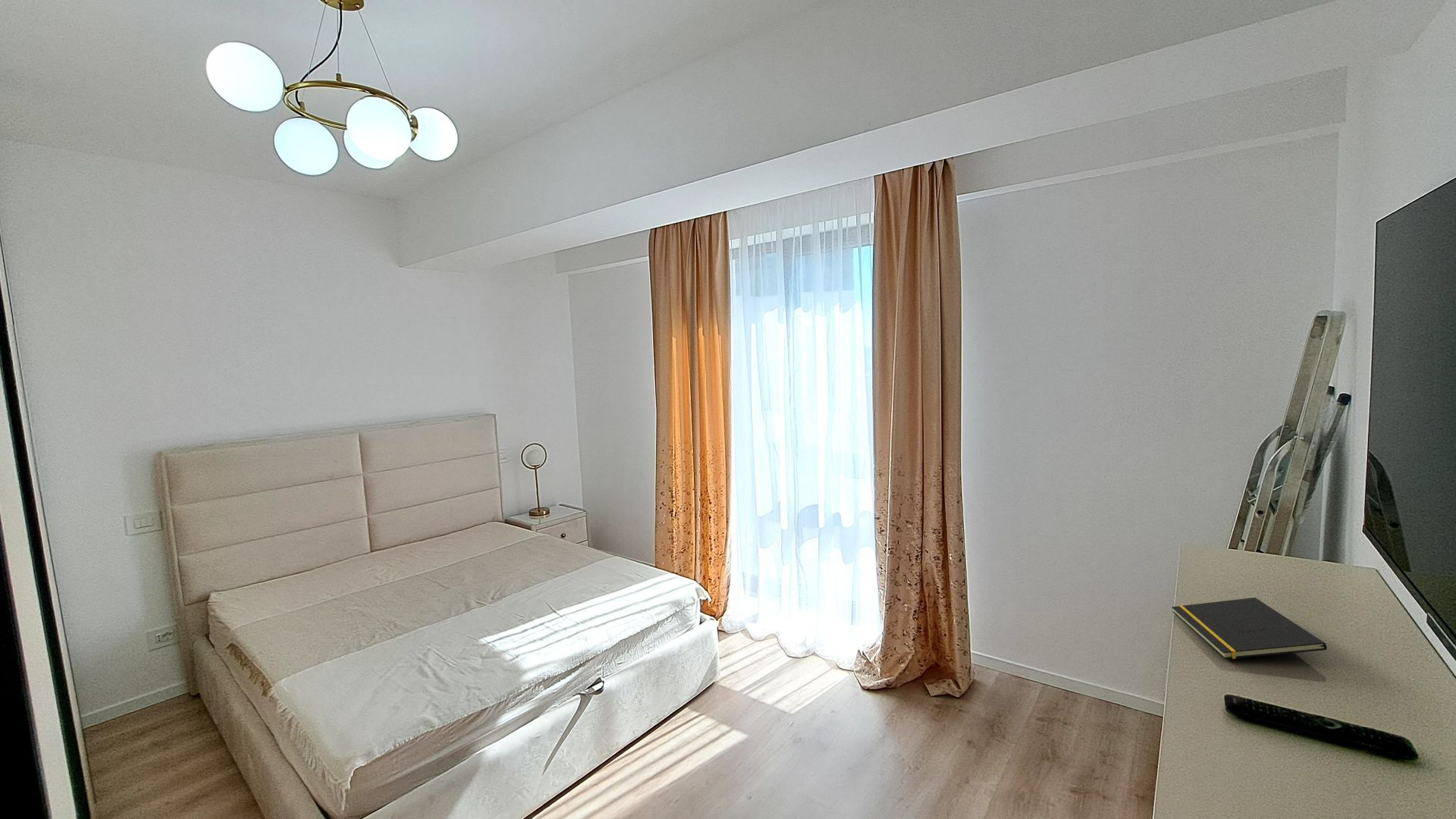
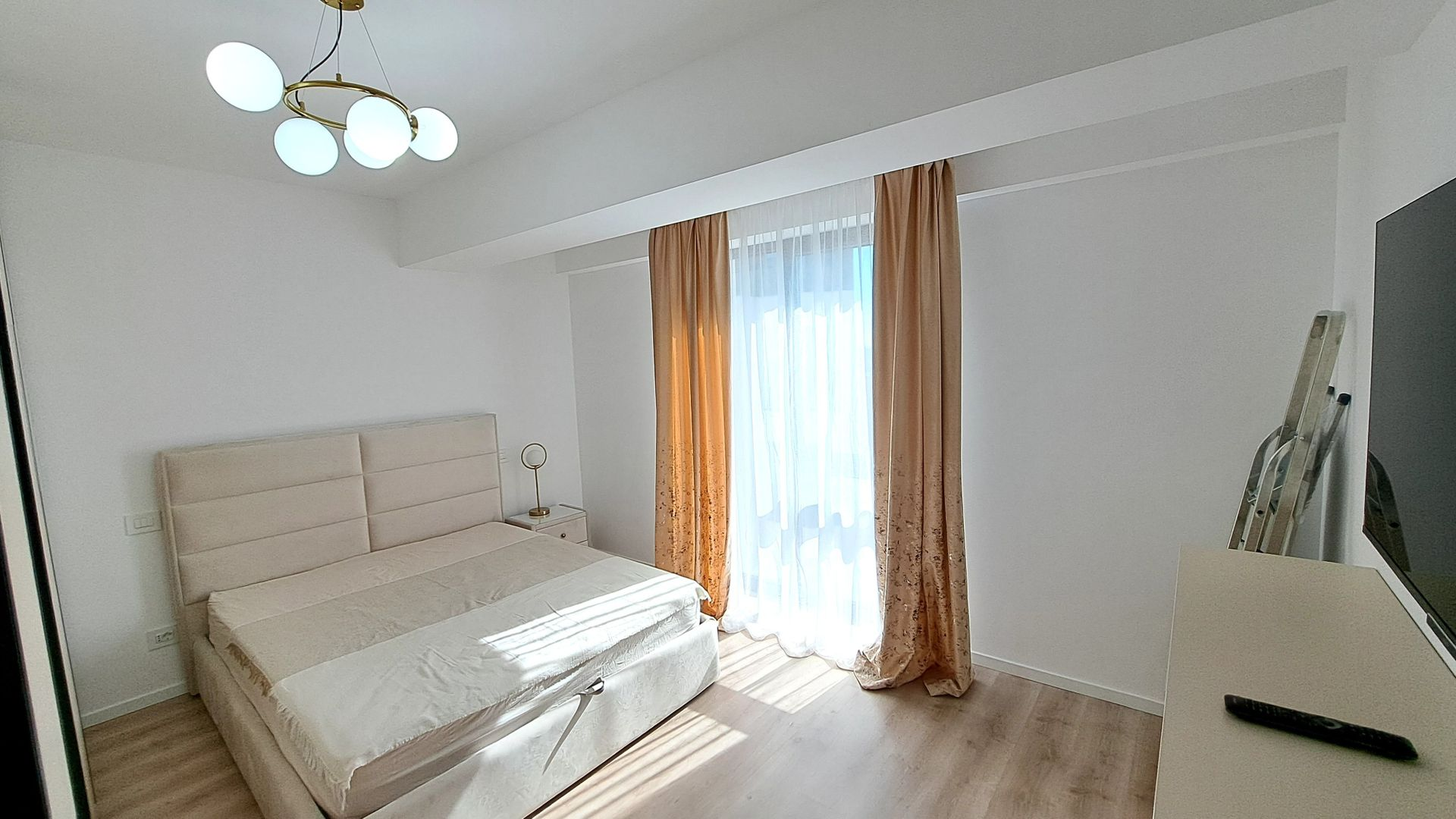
- notepad [1171,597,1328,660]
